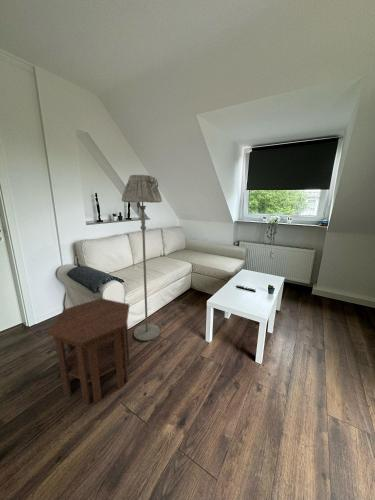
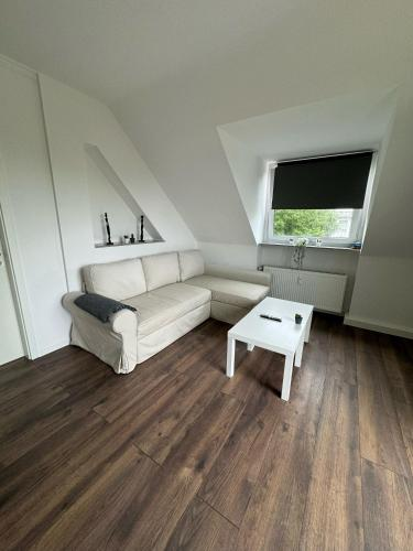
- side table [46,297,131,406]
- floor lamp [121,174,163,342]
